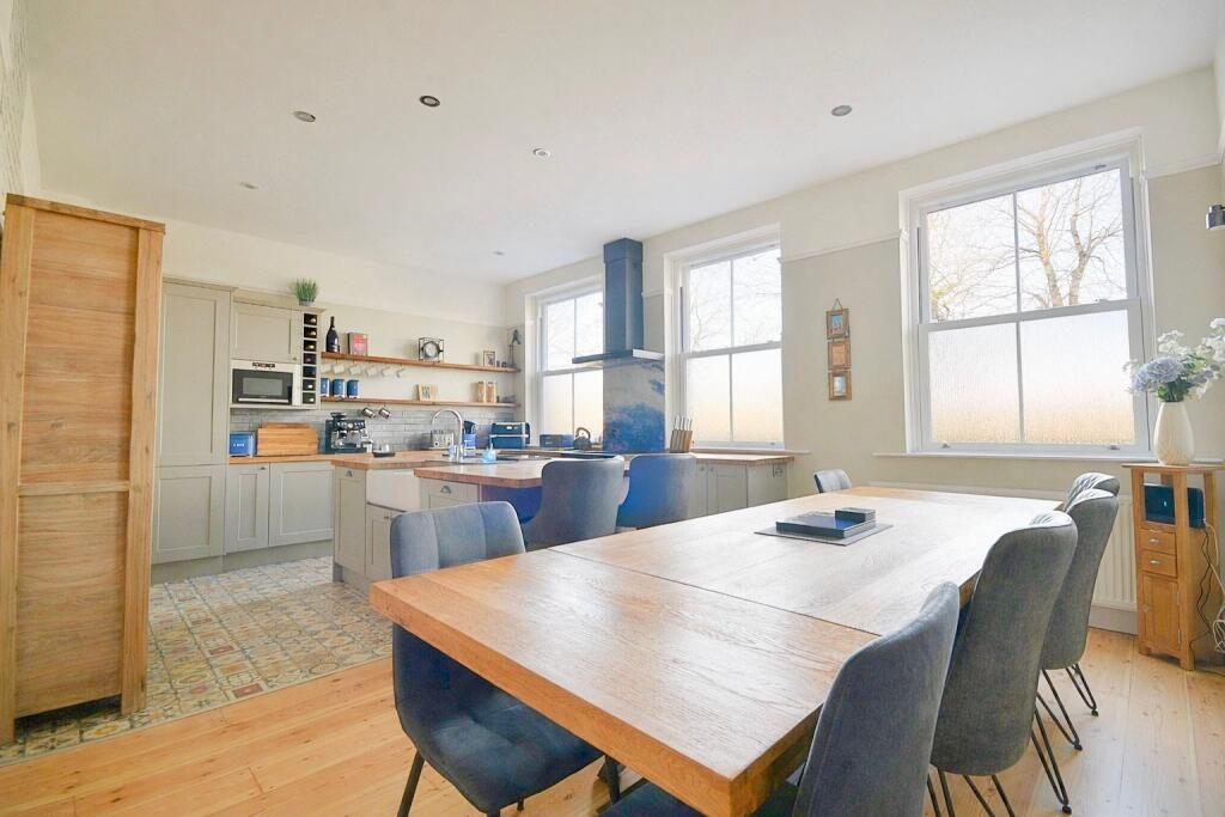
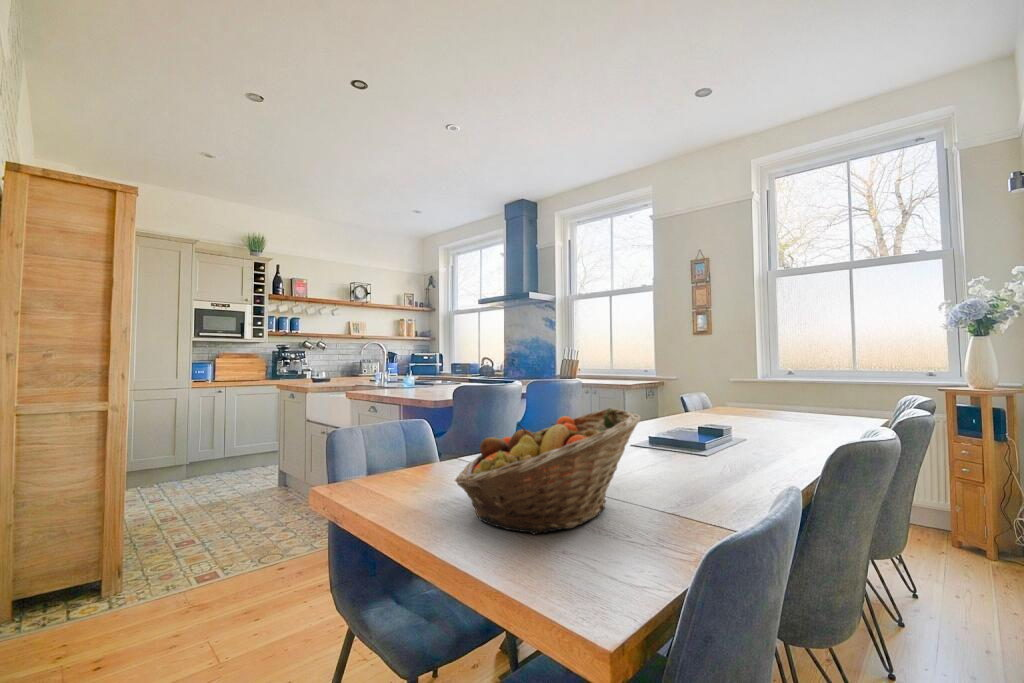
+ fruit basket [454,407,643,536]
